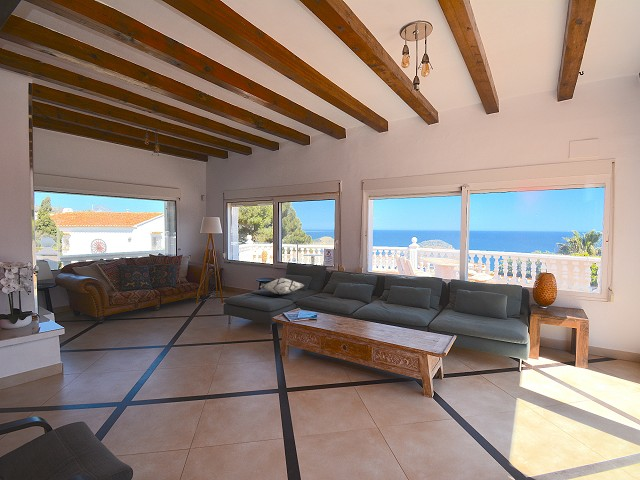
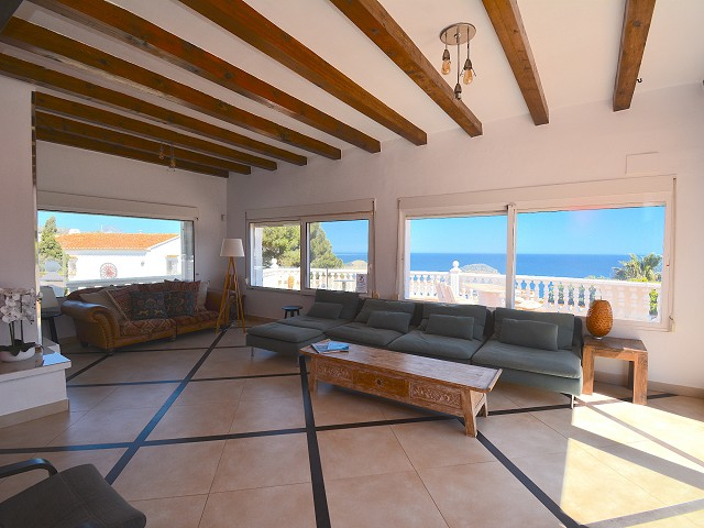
- decorative pillow [259,277,306,296]
